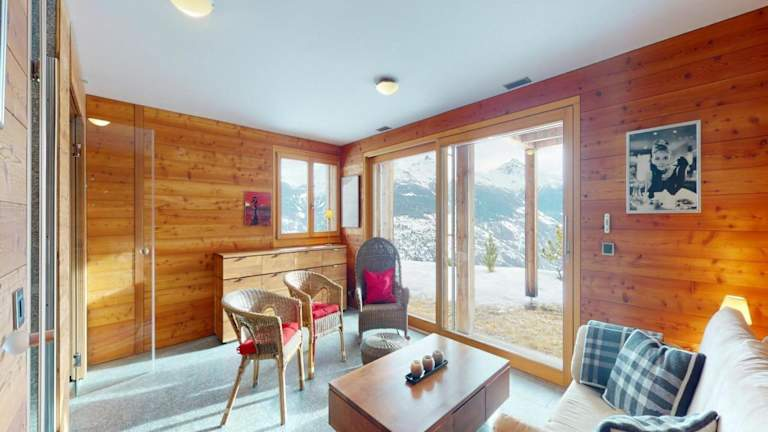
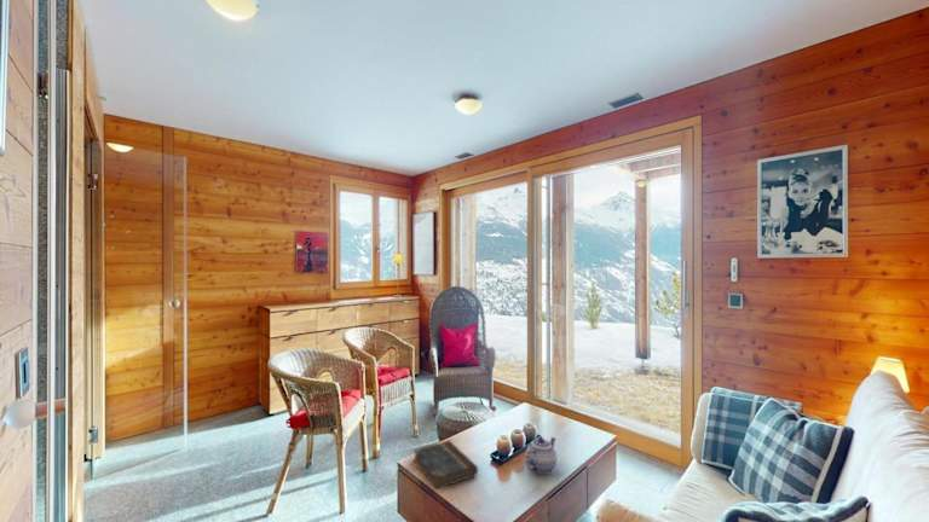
+ teapot [524,436,558,475]
+ book [412,439,479,491]
